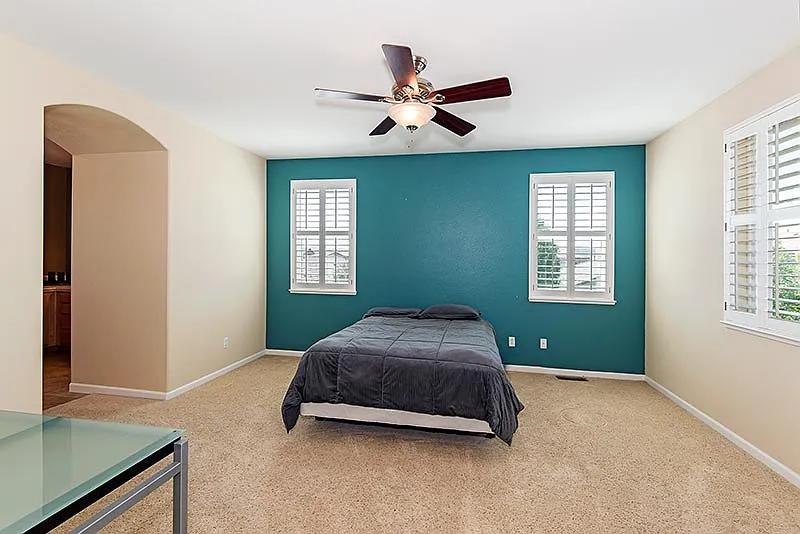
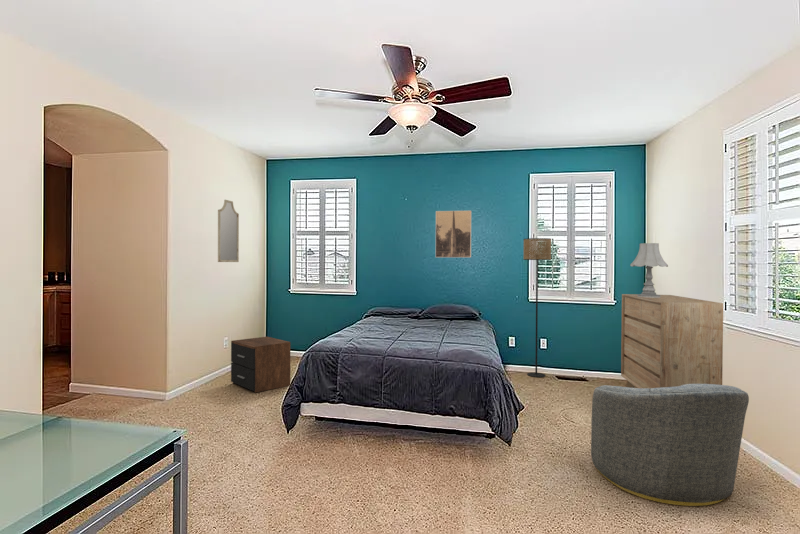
+ home mirror [217,199,240,263]
+ dresser [620,293,724,388]
+ nightstand [230,336,291,394]
+ table lamp [629,242,669,298]
+ floor lamp [522,237,552,378]
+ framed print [435,210,472,259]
+ armchair [590,384,750,507]
